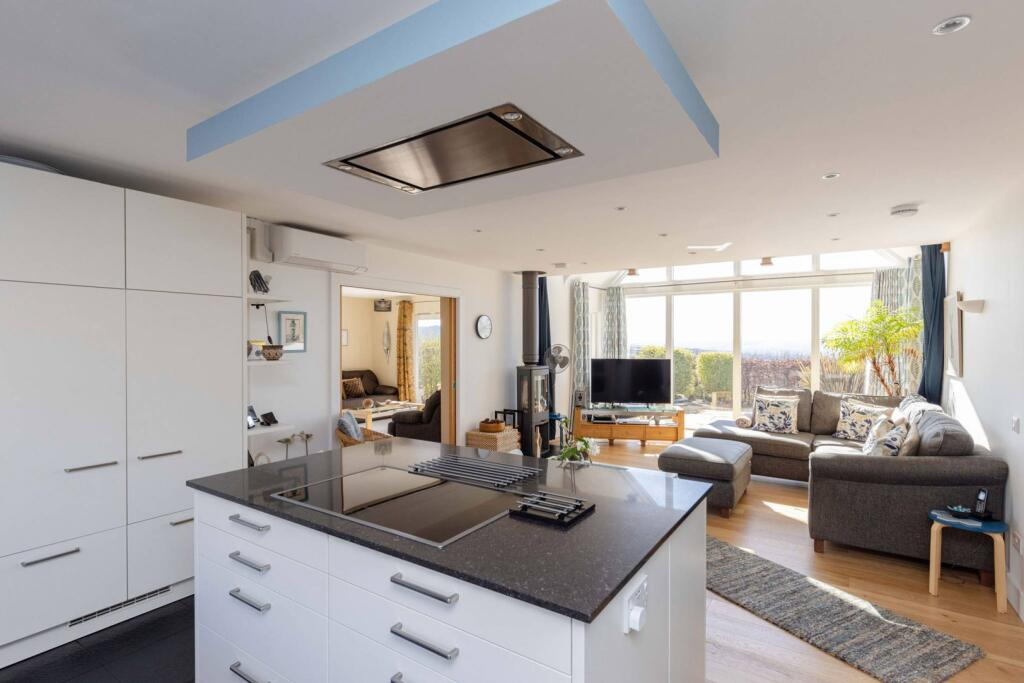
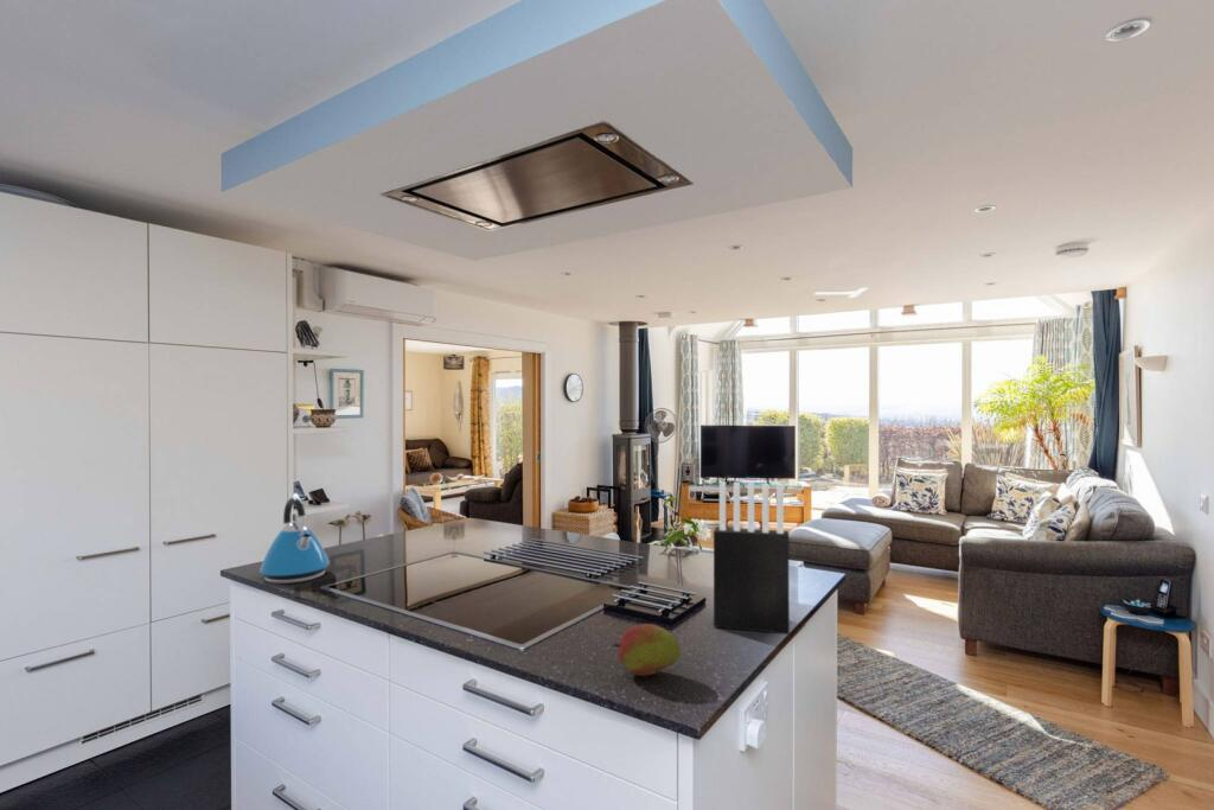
+ knife block [713,480,791,636]
+ kettle [258,496,331,585]
+ fruit [612,623,682,677]
